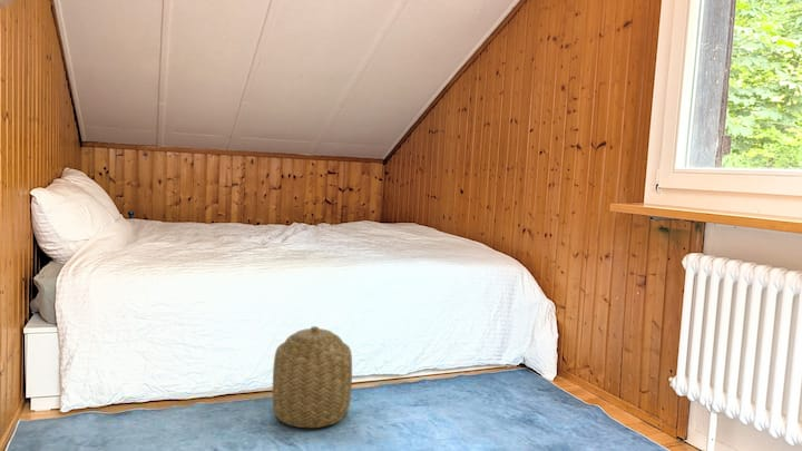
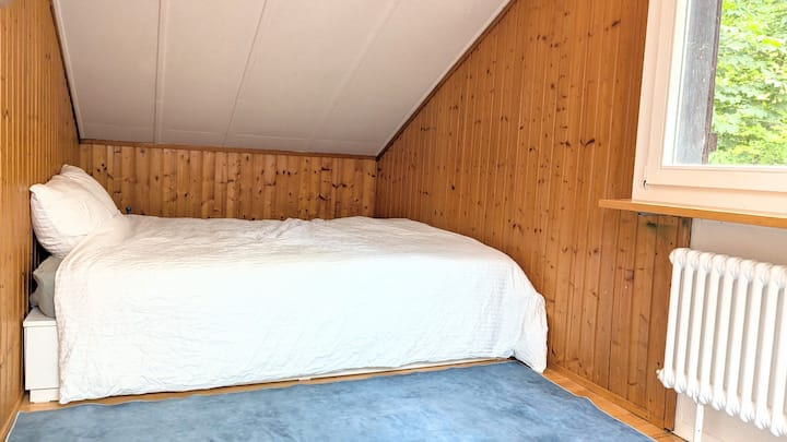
- basket [272,325,353,429]
